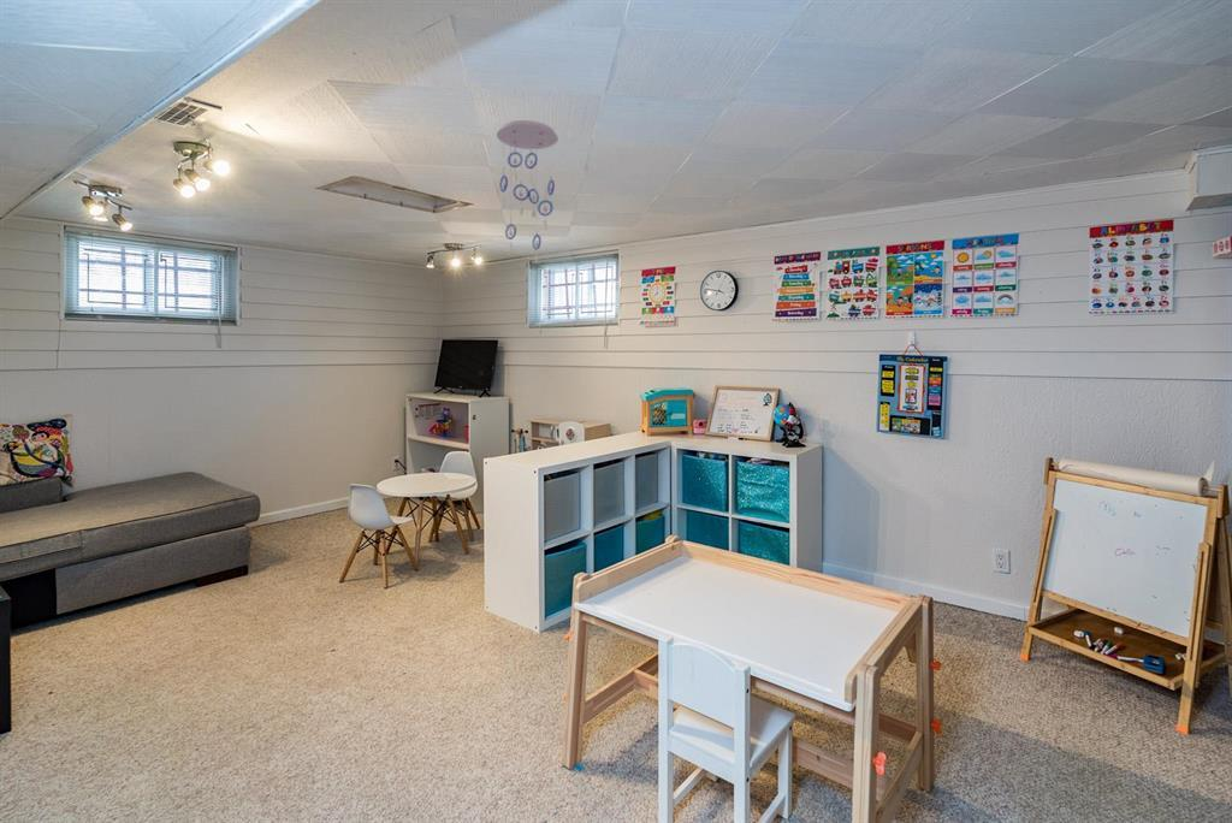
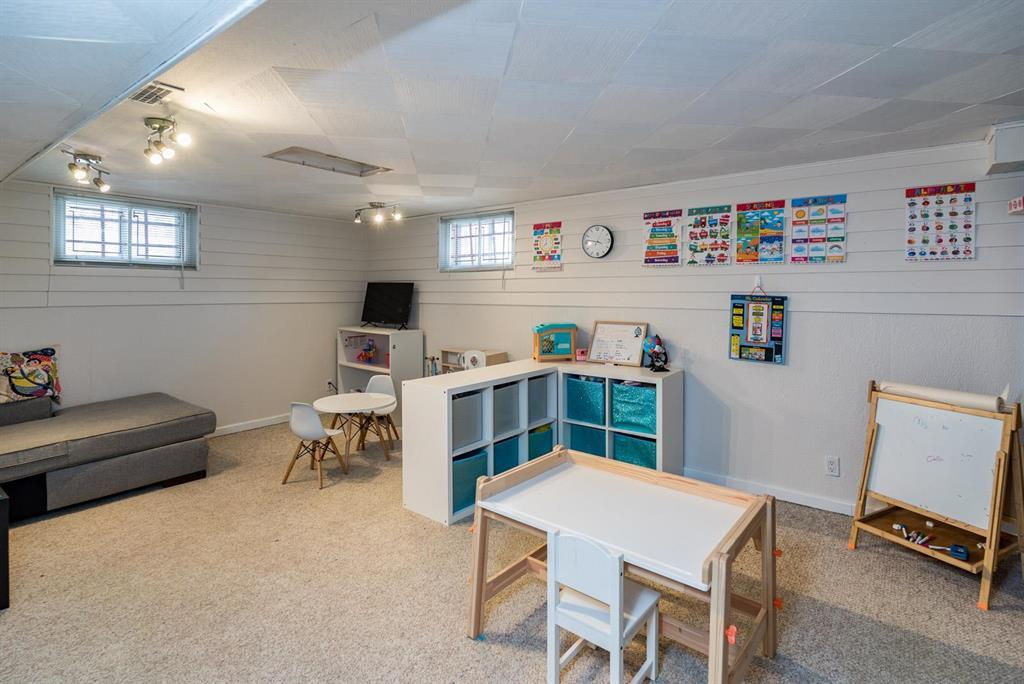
- ceiling mobile [496,119,559,264]
